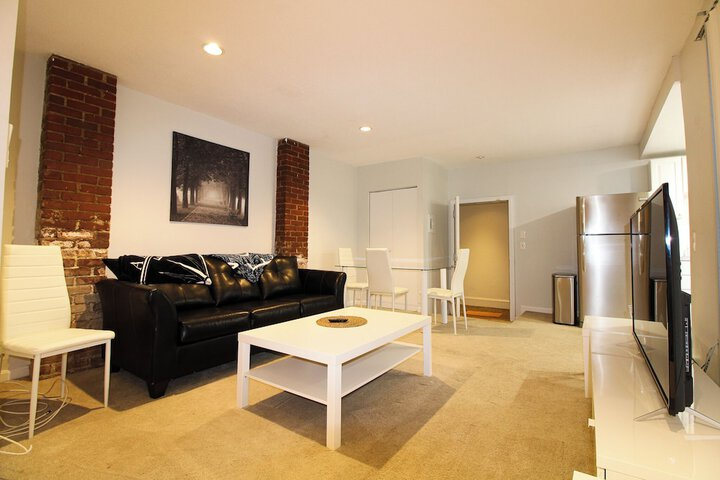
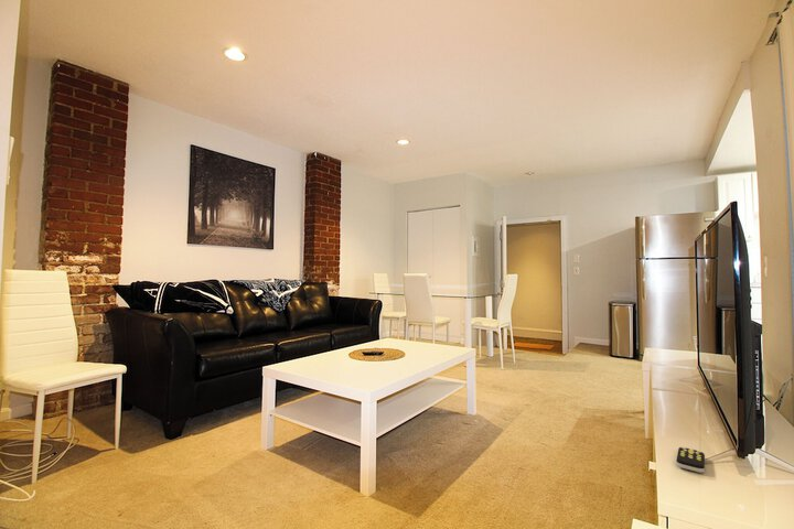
+ remote control [675,446,706,474]
